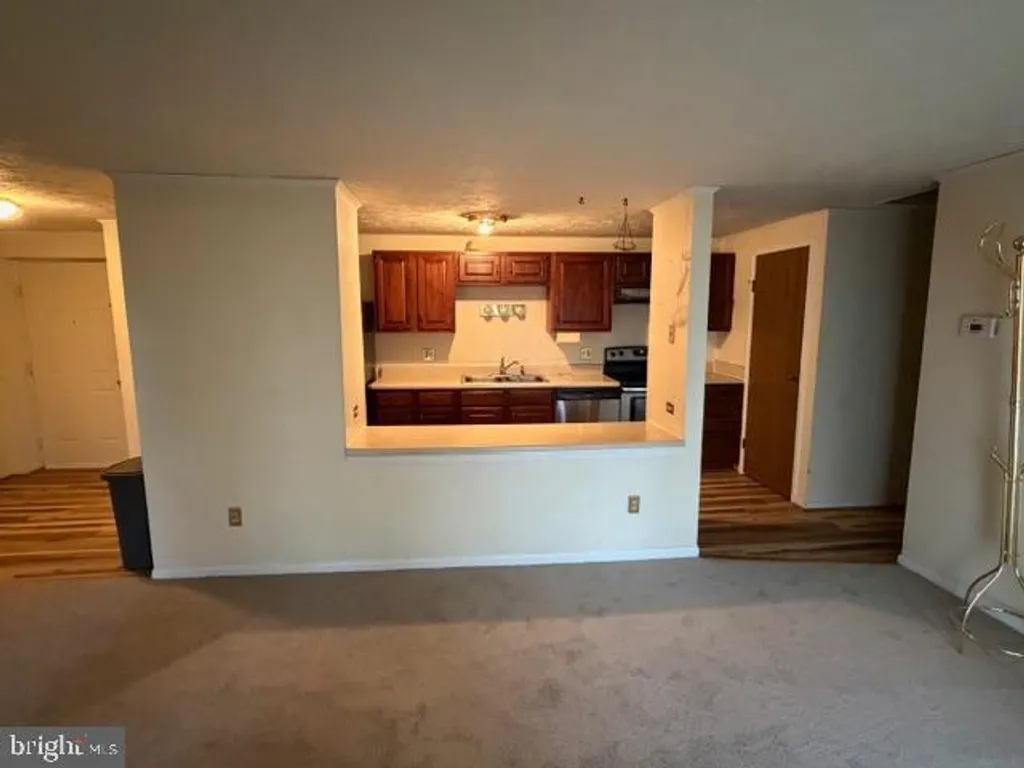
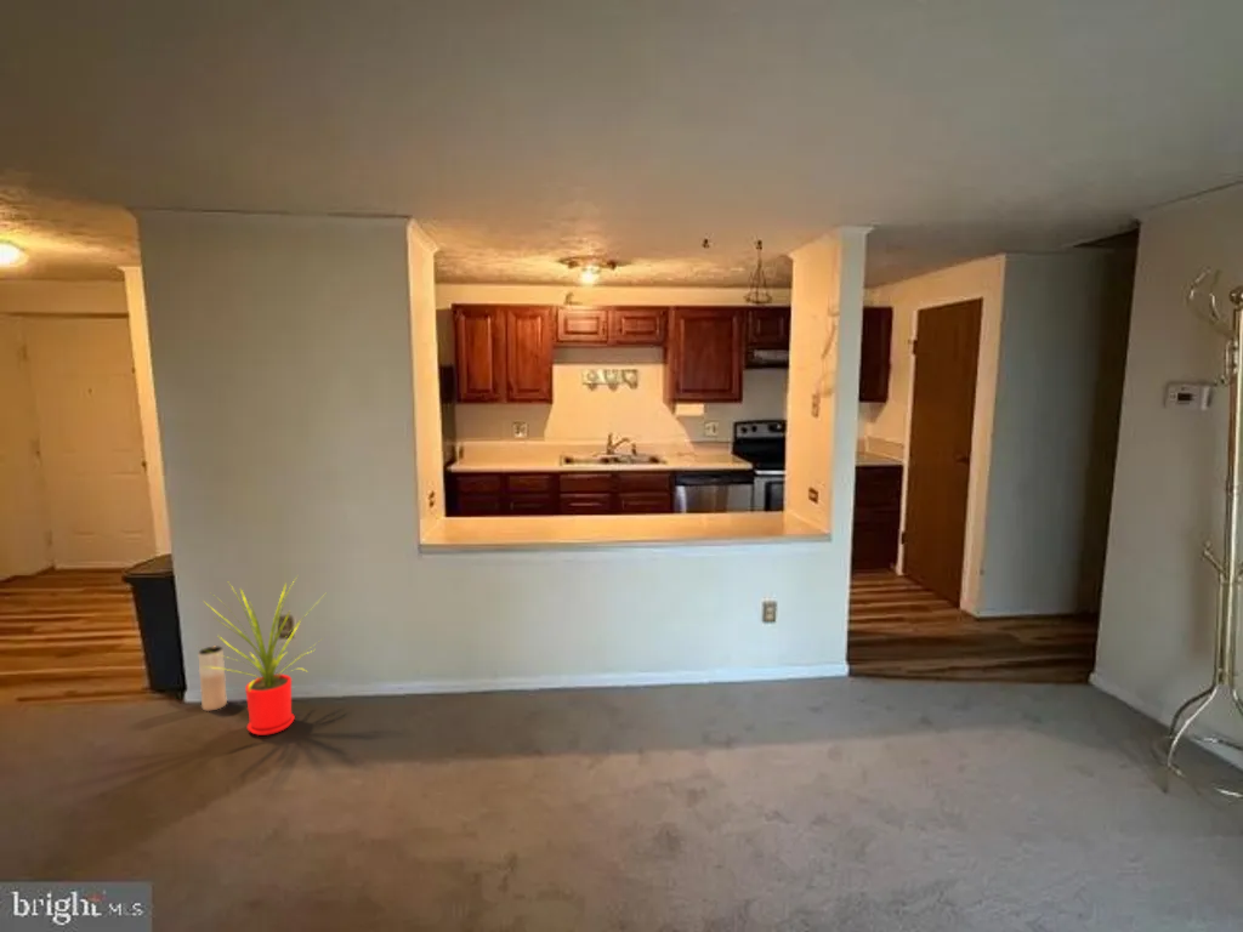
+ house plant [195,575,327,737]
+ vase [197,646,228,712]
